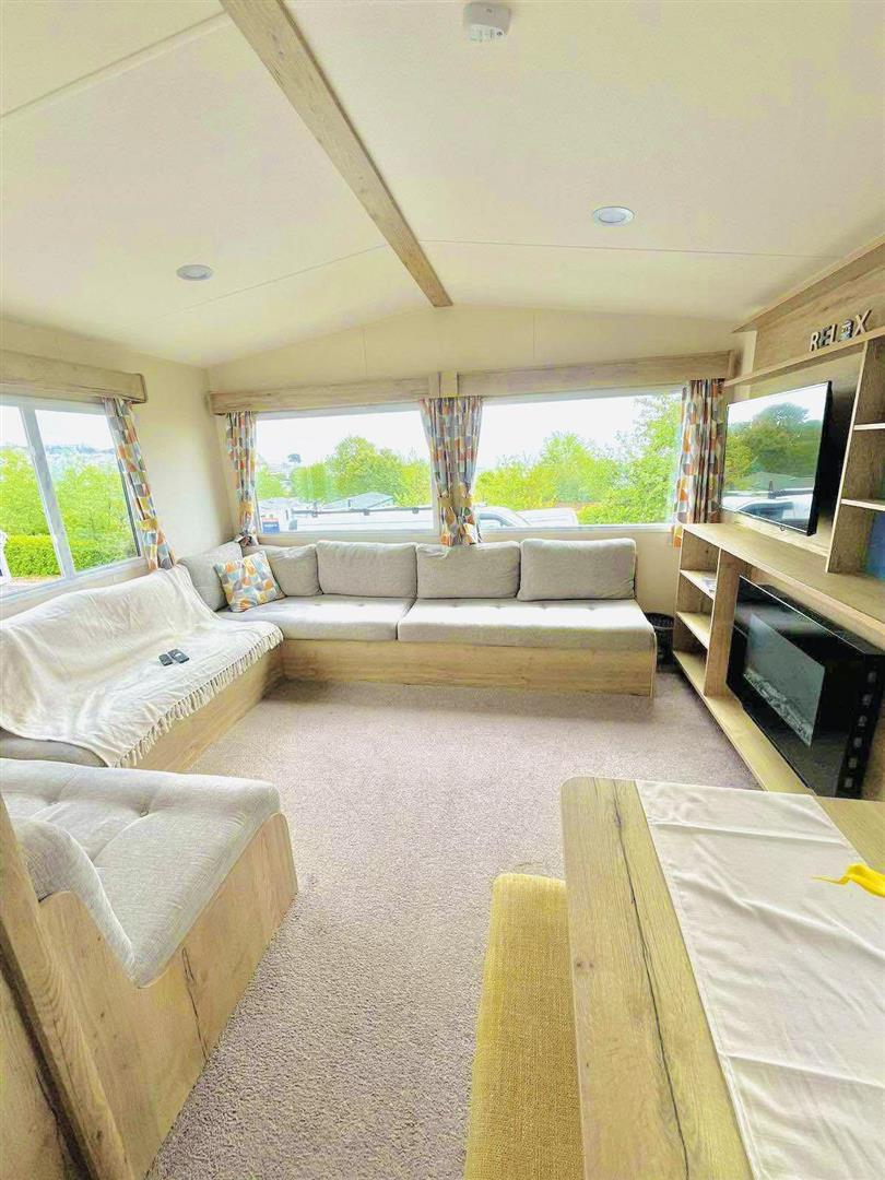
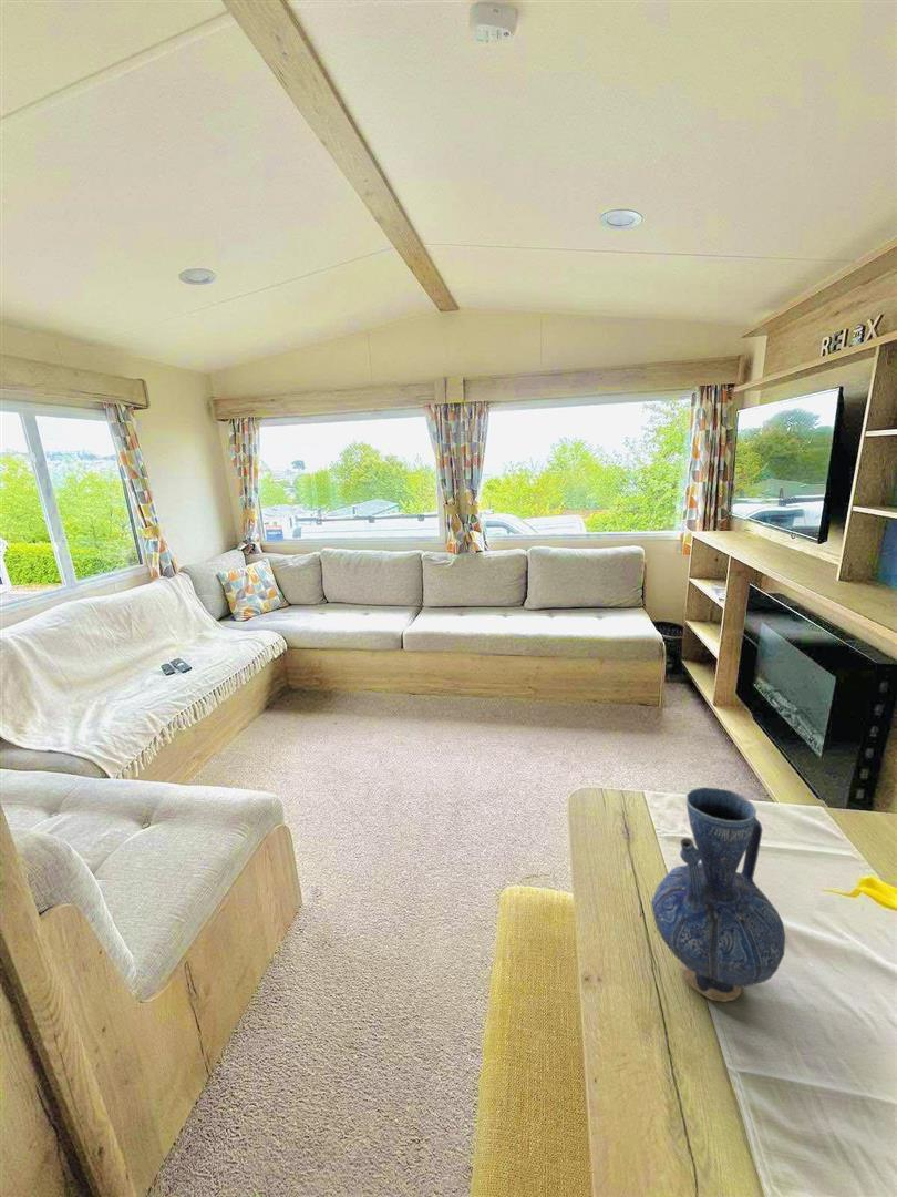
+ vase [650,786,786,1003]
